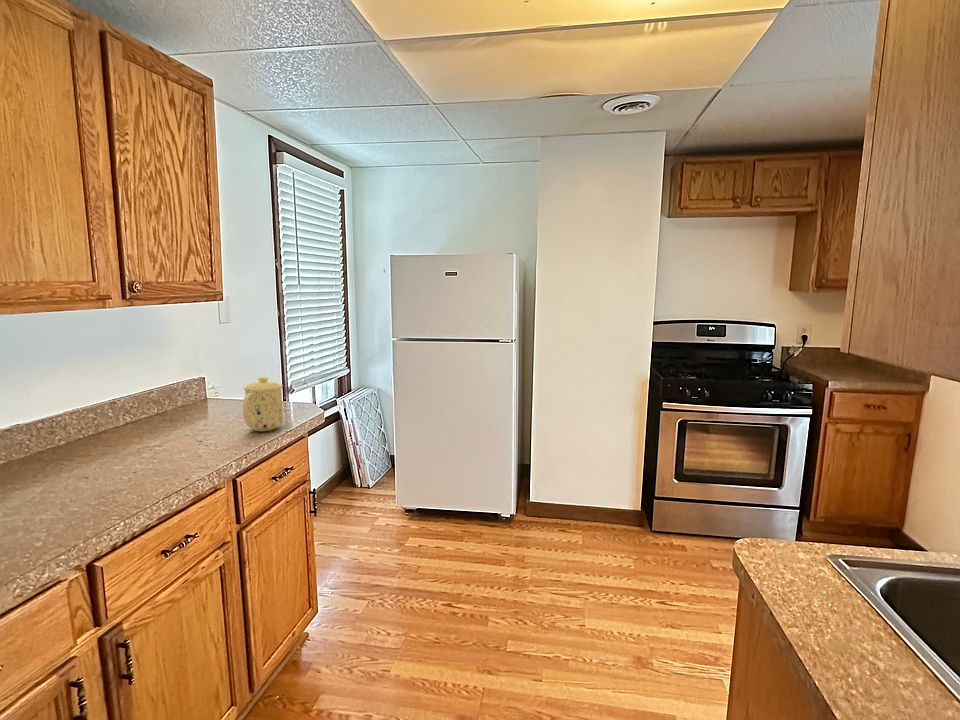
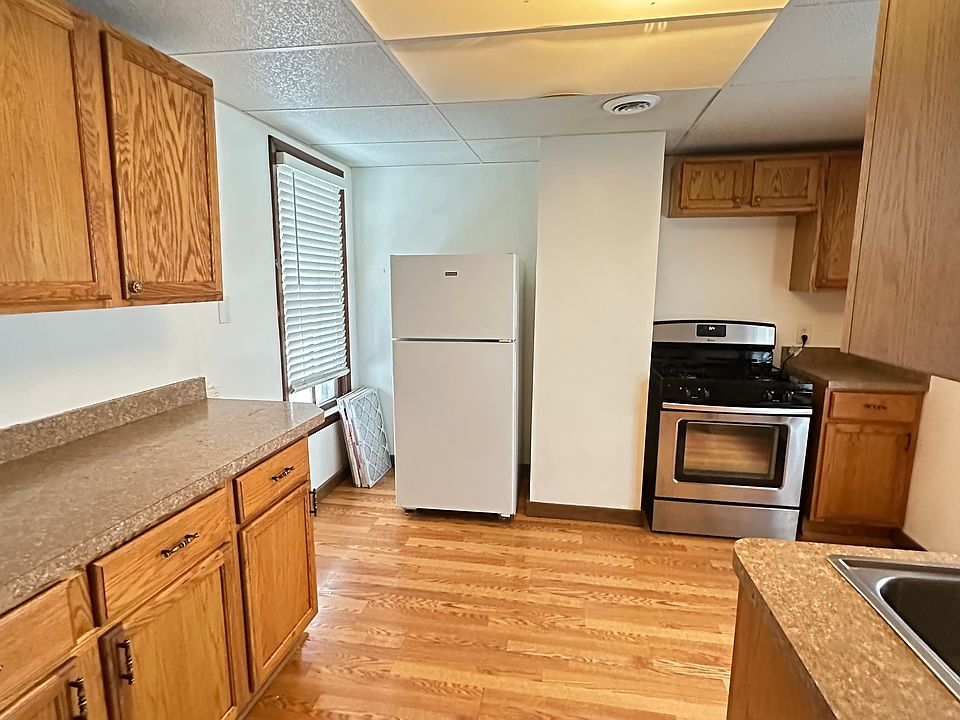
- mug [242,376,284,432]
